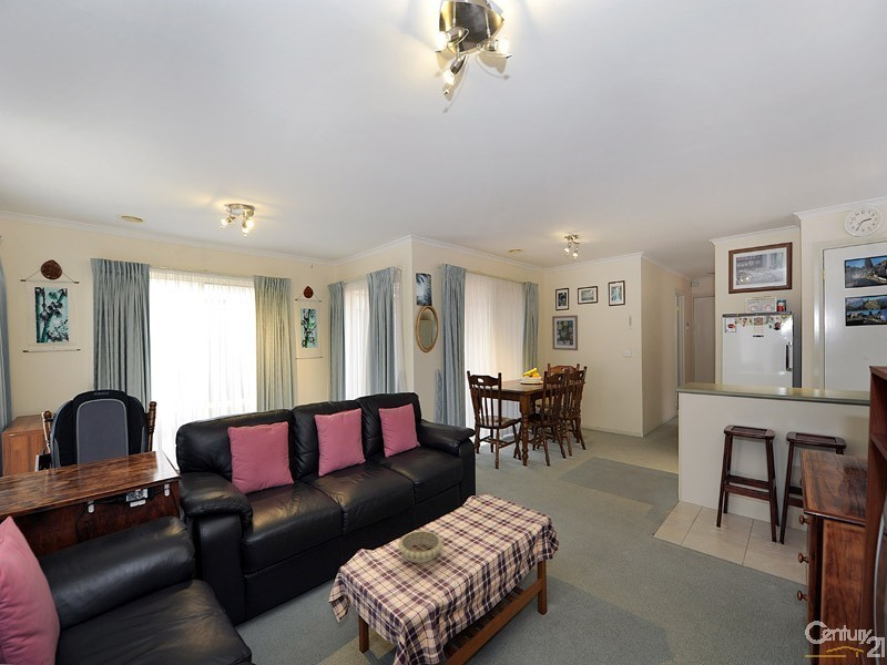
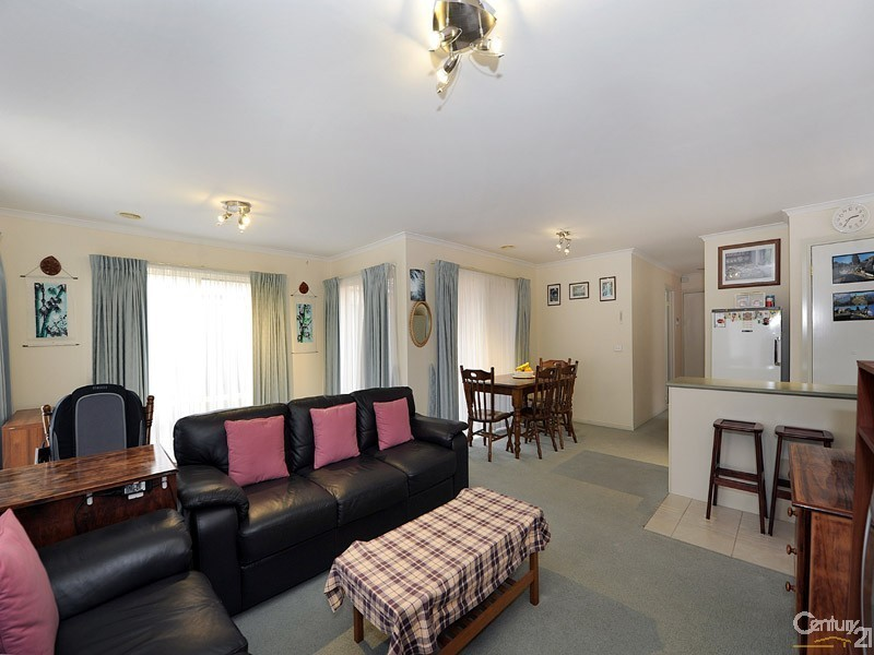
- wall art [551,315,579,351]
- decorative bowl [397,530,443,564]
